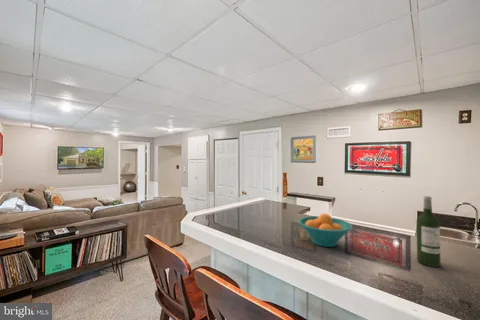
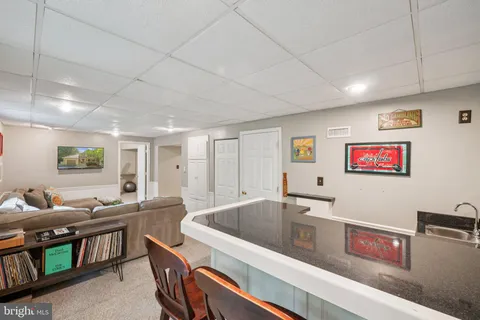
- fruit bowl [297,212,353,248]
- wine bottle [416,195,441,268]
